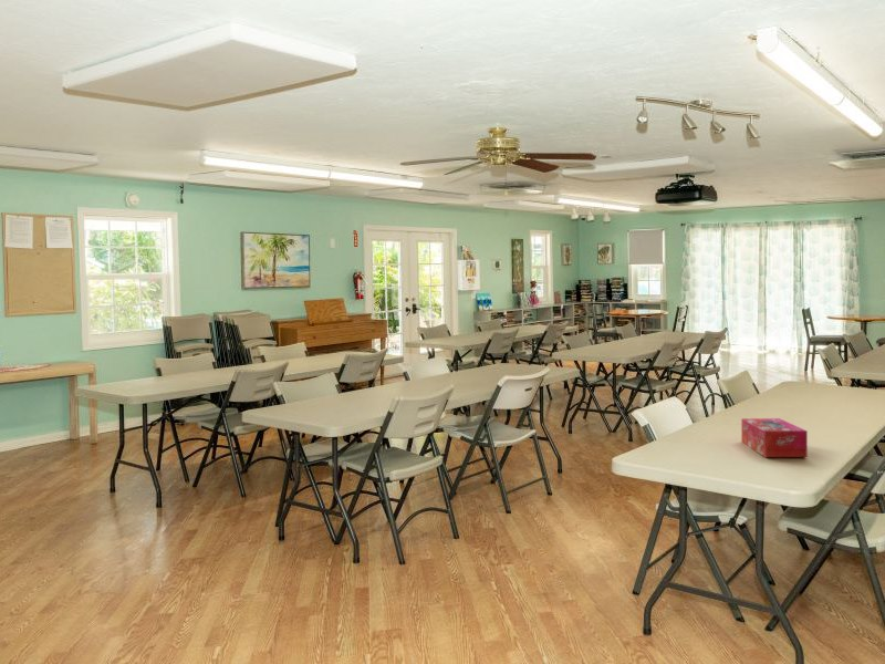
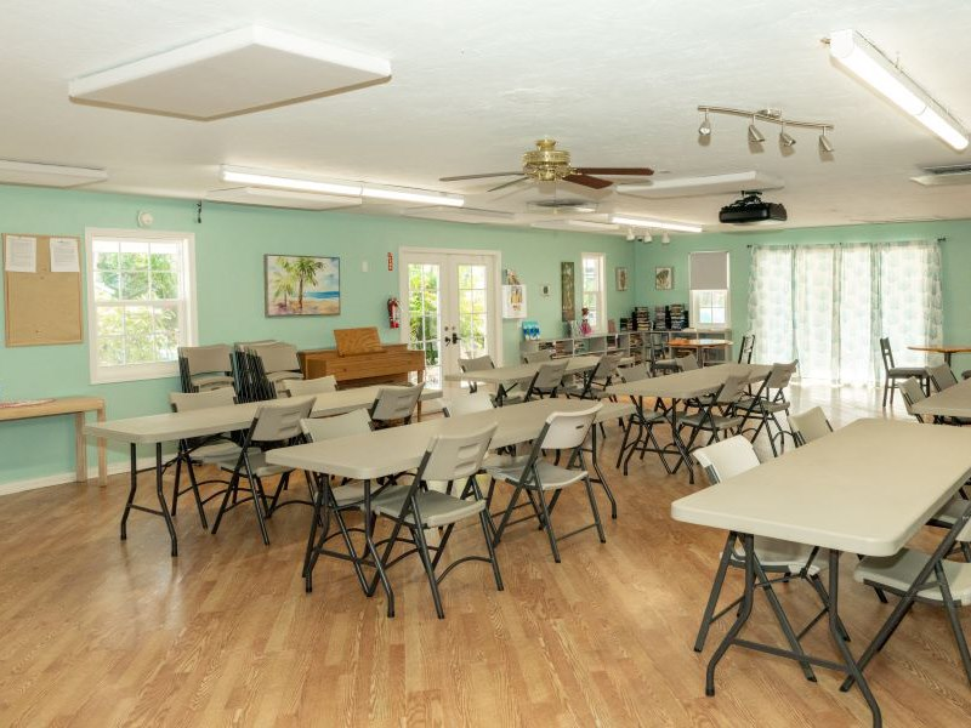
- tissue box [740,417,809,458]
